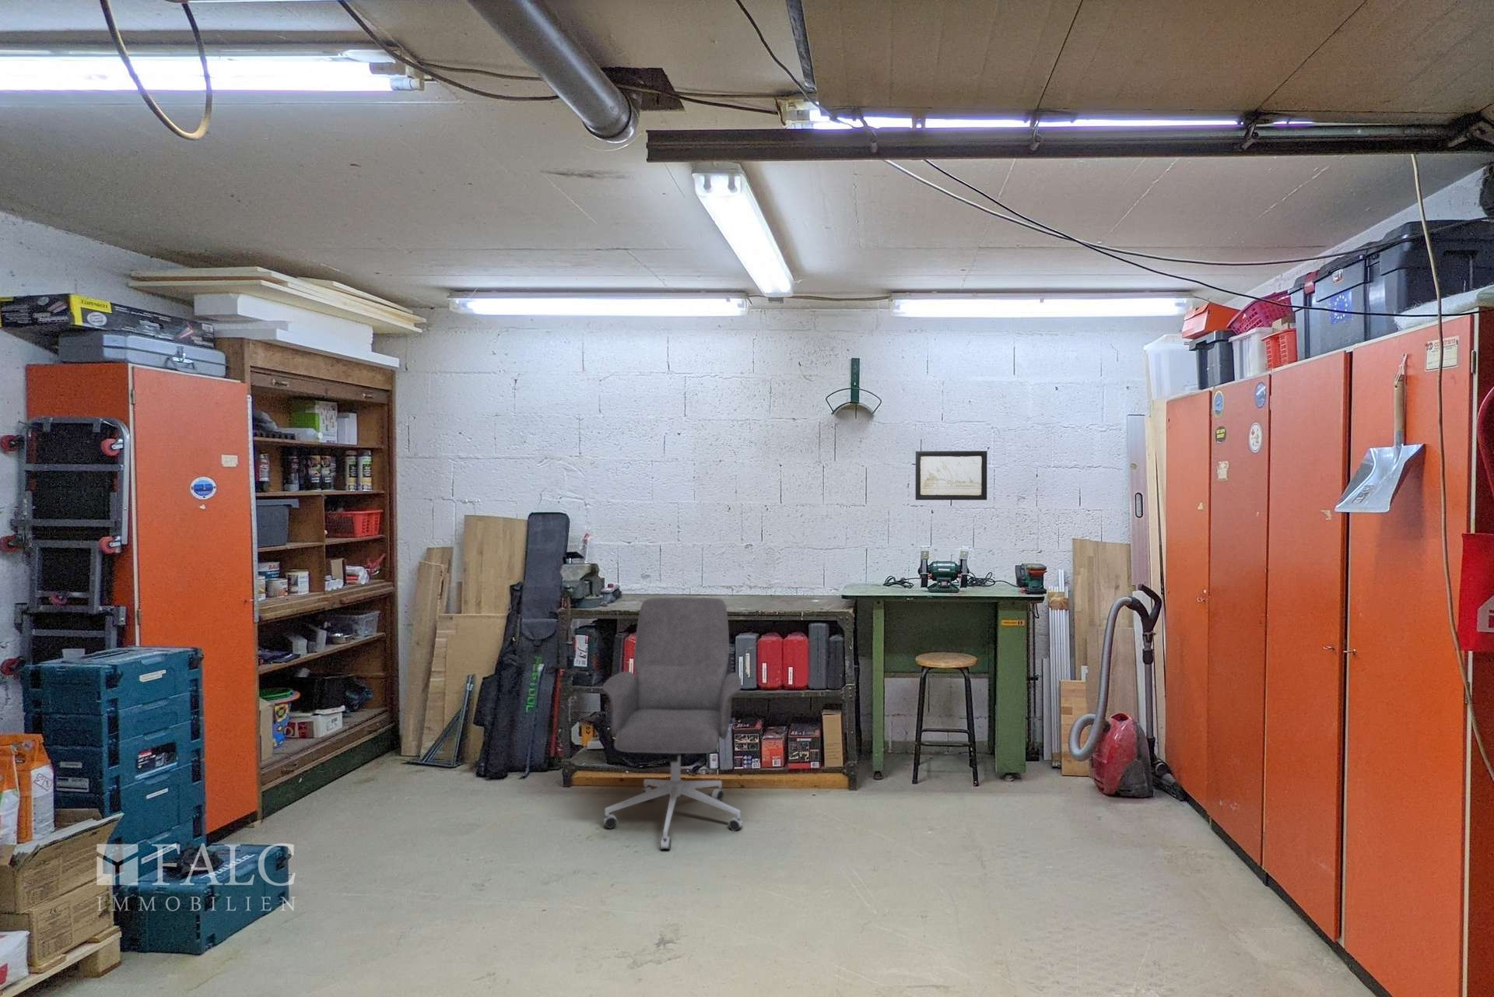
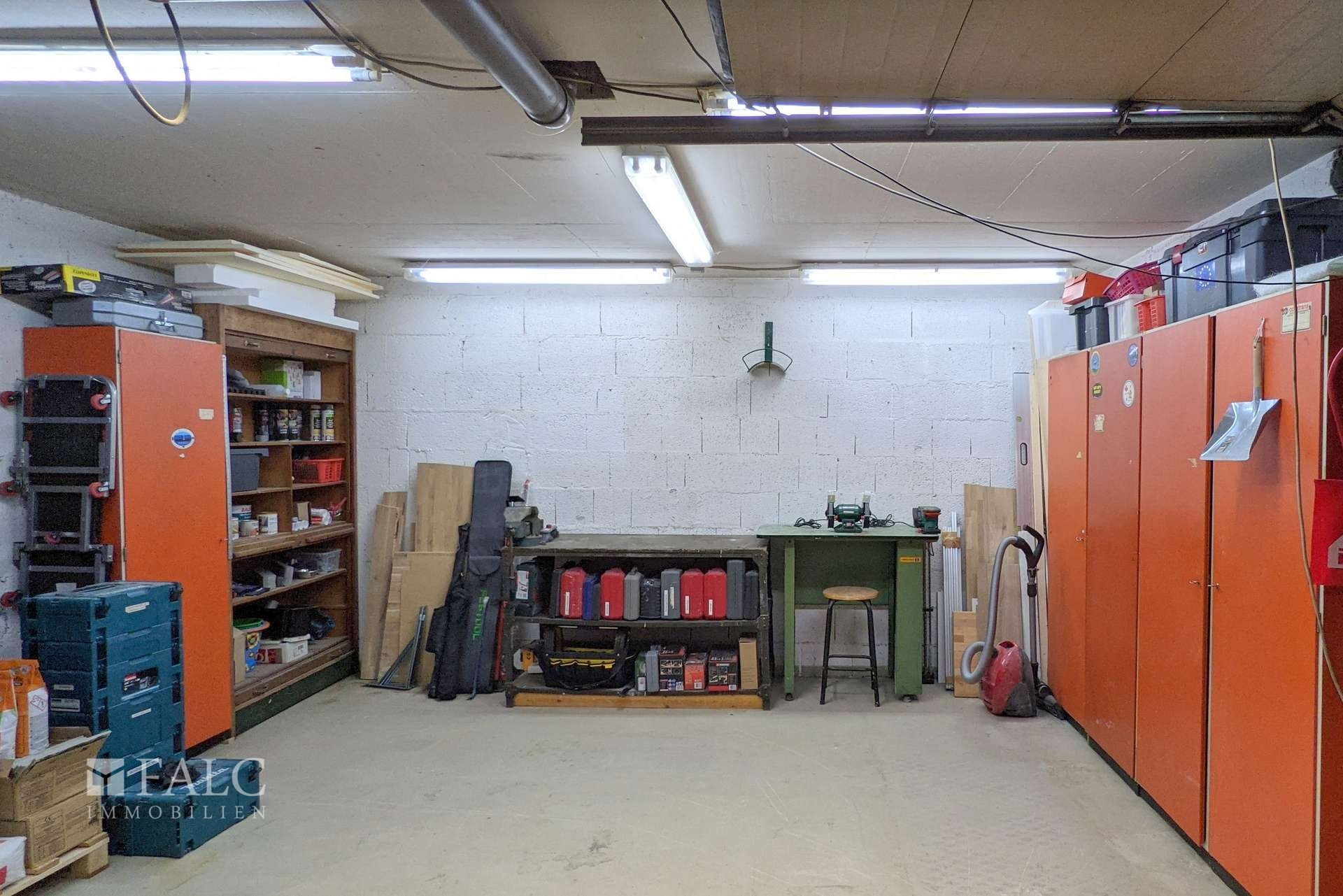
- wall art [916,450,988,501]
- office chair [602,596,743,851]
